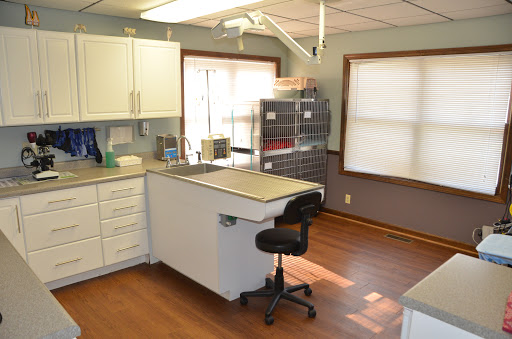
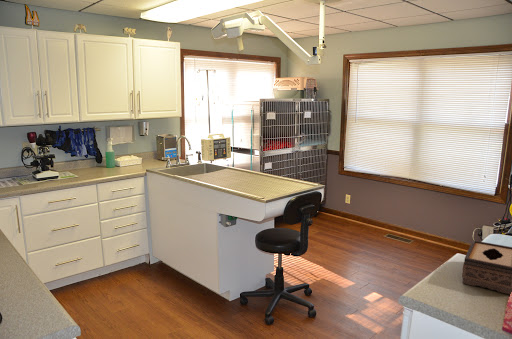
+ tissue box [461,239,512,295]
